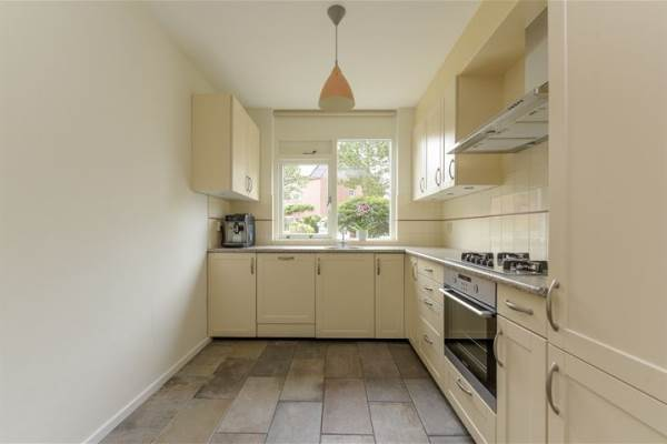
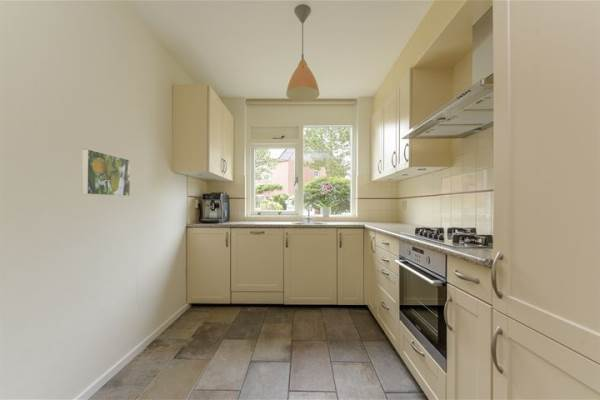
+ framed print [81,148,131,197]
